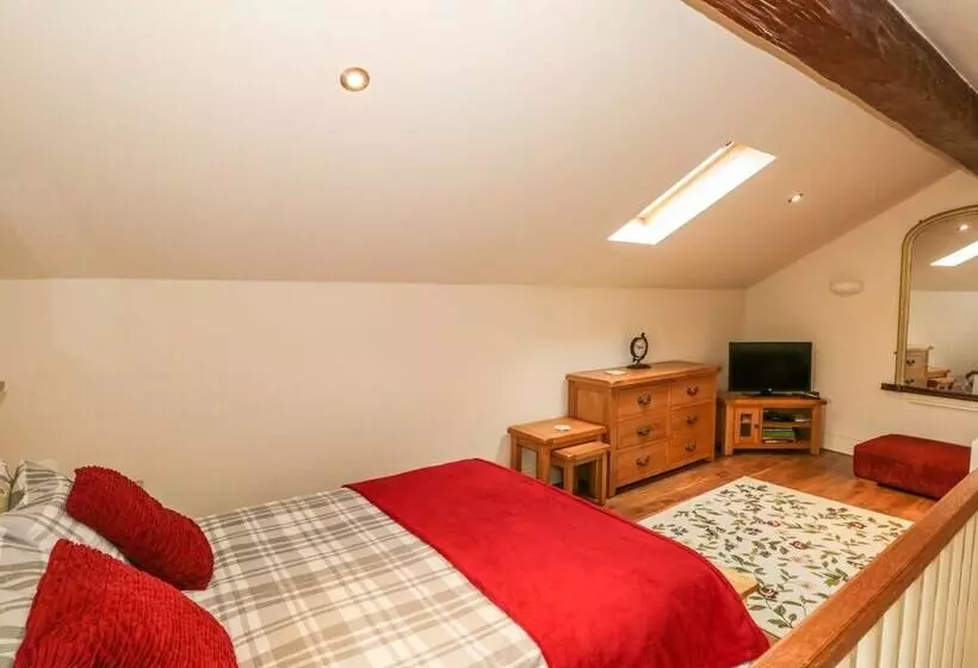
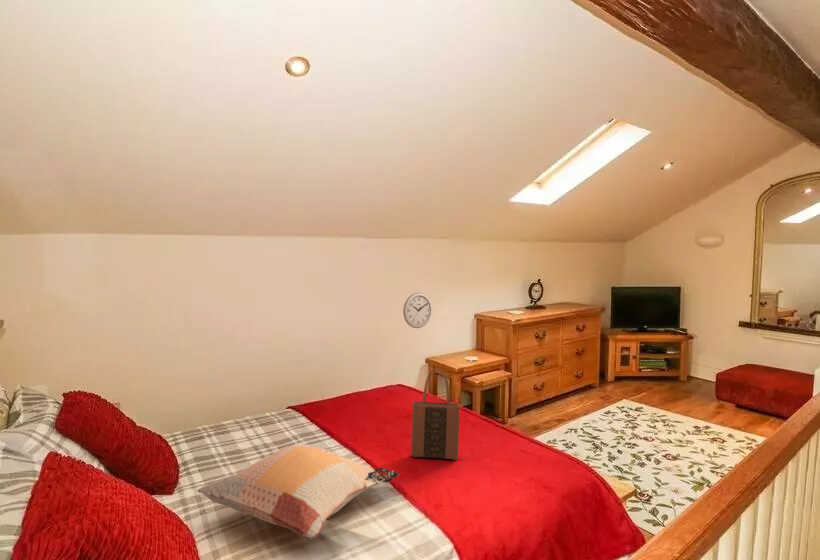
+ wall clock [402,291,433,329]
+ decorative pillow [197,441,400,540]
+ tote bag [410,368,461,460]
